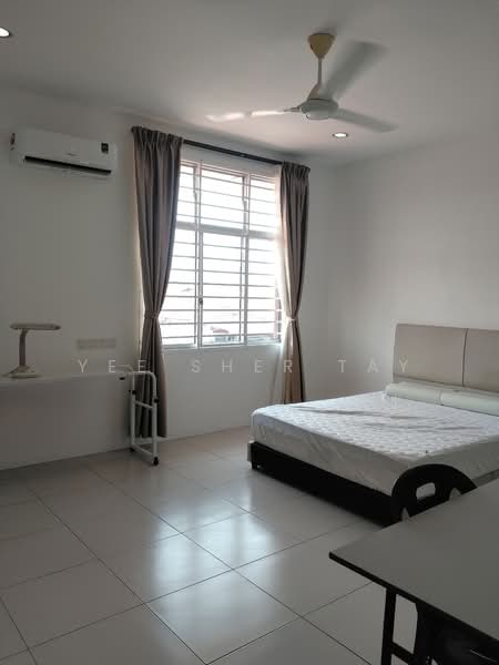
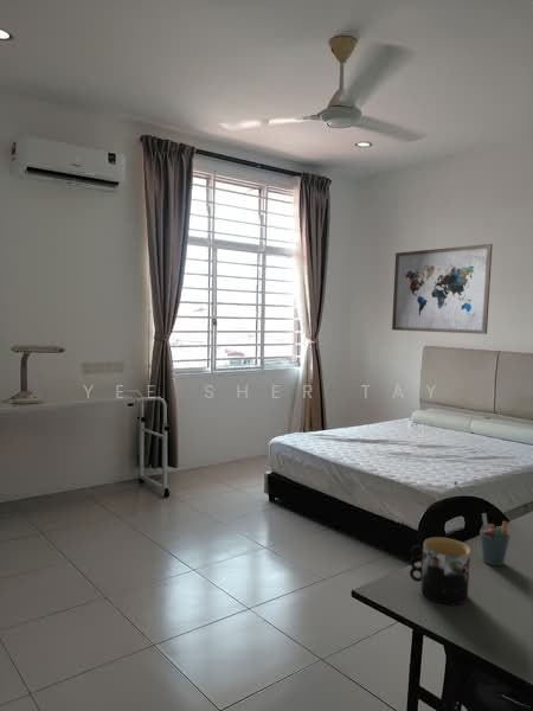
+ pen holder [479,512,510,566]
+ wall art [391,243,494,335]
+ mug [409,536,471,606]
